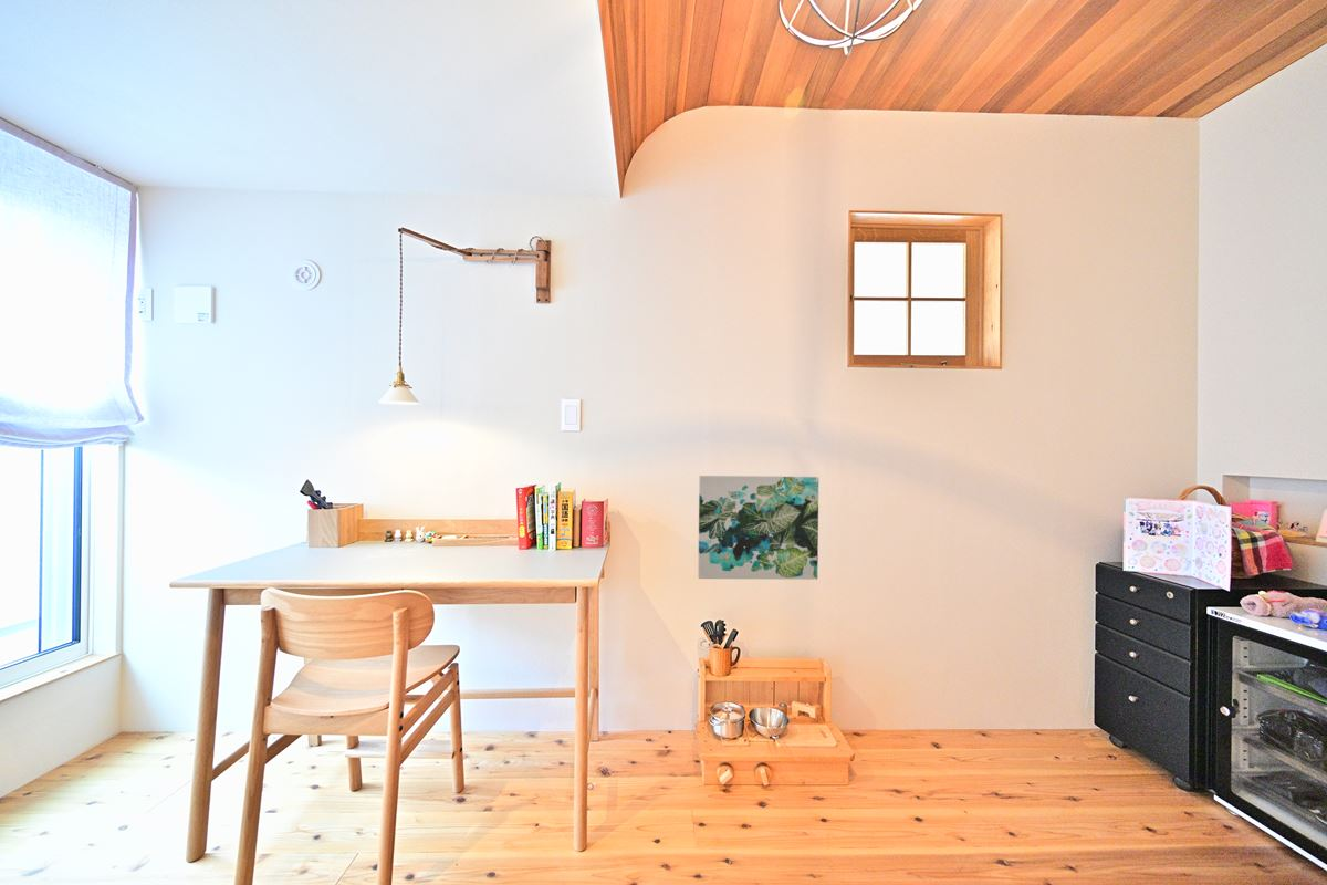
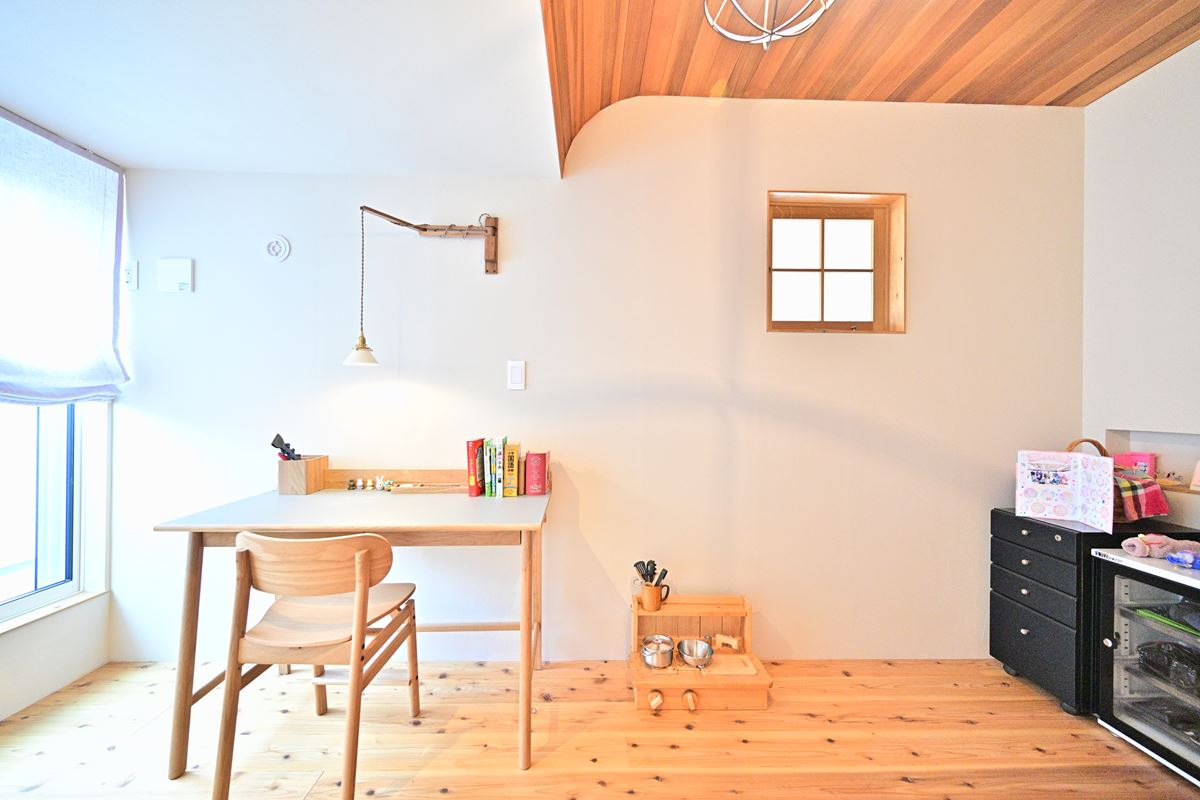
- wall art [697,475,819,581]
